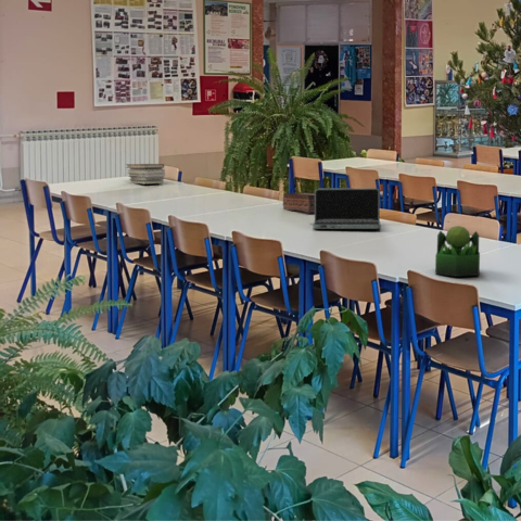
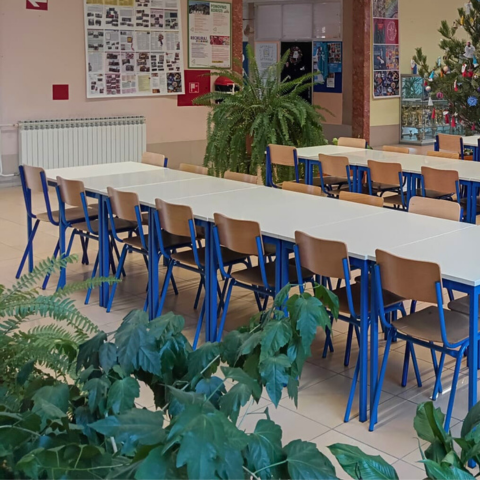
- plant [434,225,481,278]
- tissue box [282,191,315,214]
- book stack [125,163,166,186]
- laptop [309,187,381,230]
